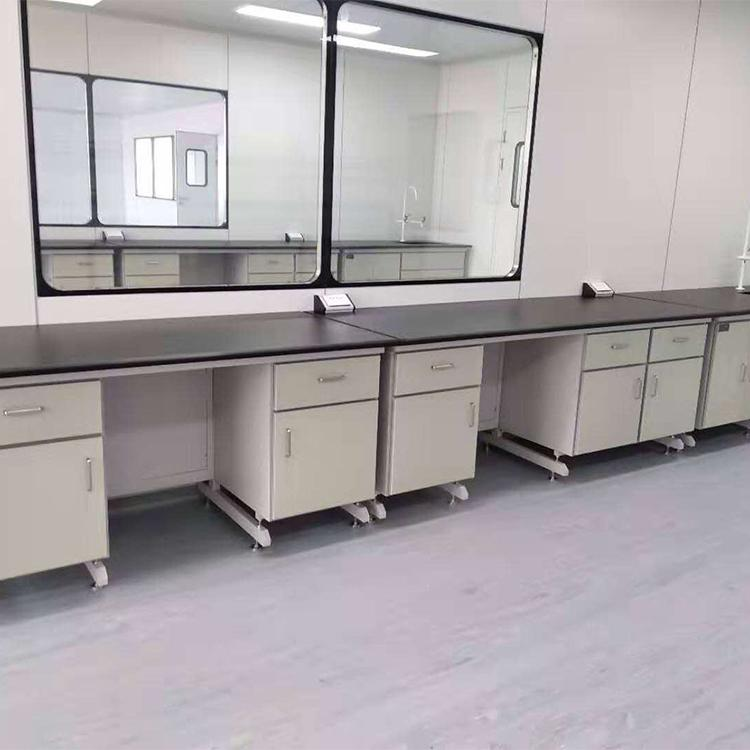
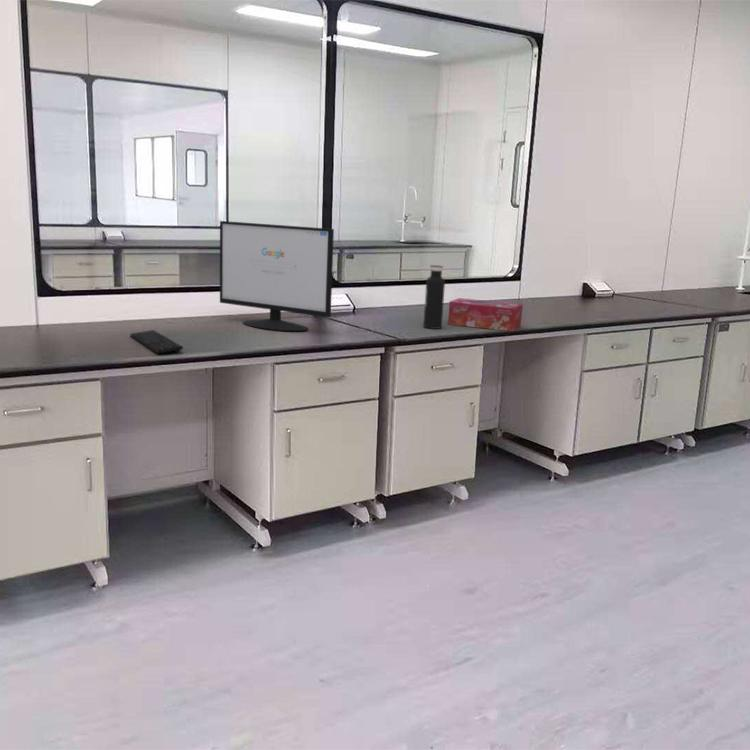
+ keyboard [129,329,184,355]
+ tissue box [447,297,524,332]
+ computer monitor [219,220,335,332]
+ water bottle [422,264,446,330]
